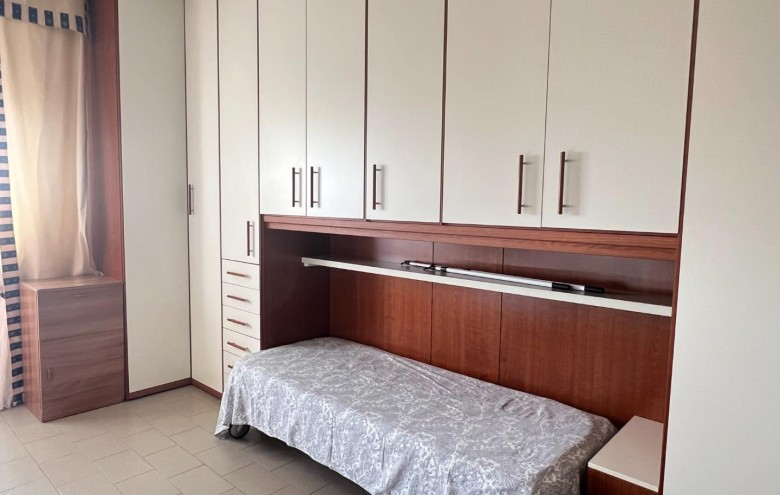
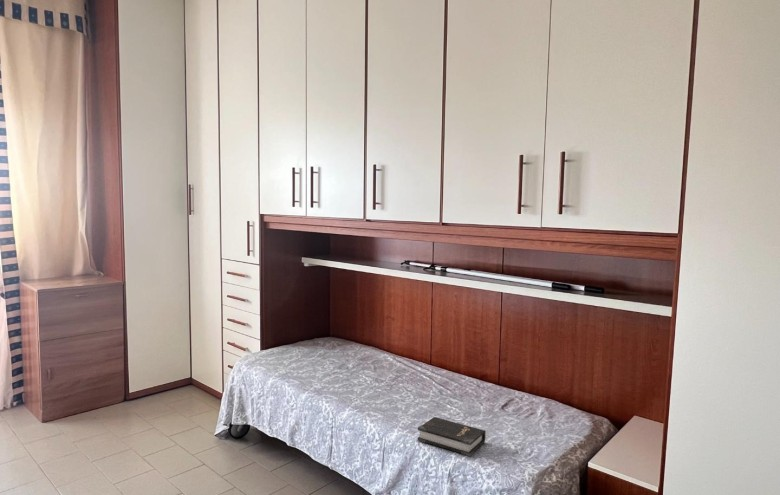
+ hardback book [417,416,487,457]
